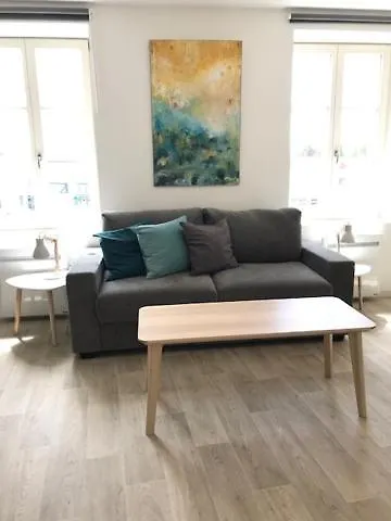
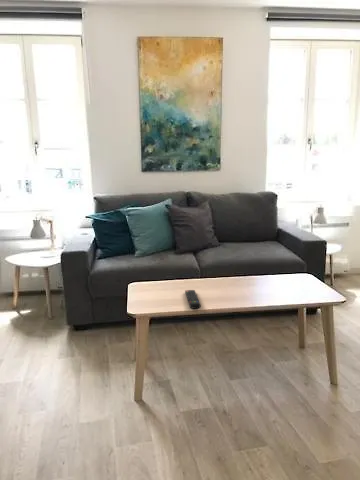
+ remote control [184,289,202,310]
